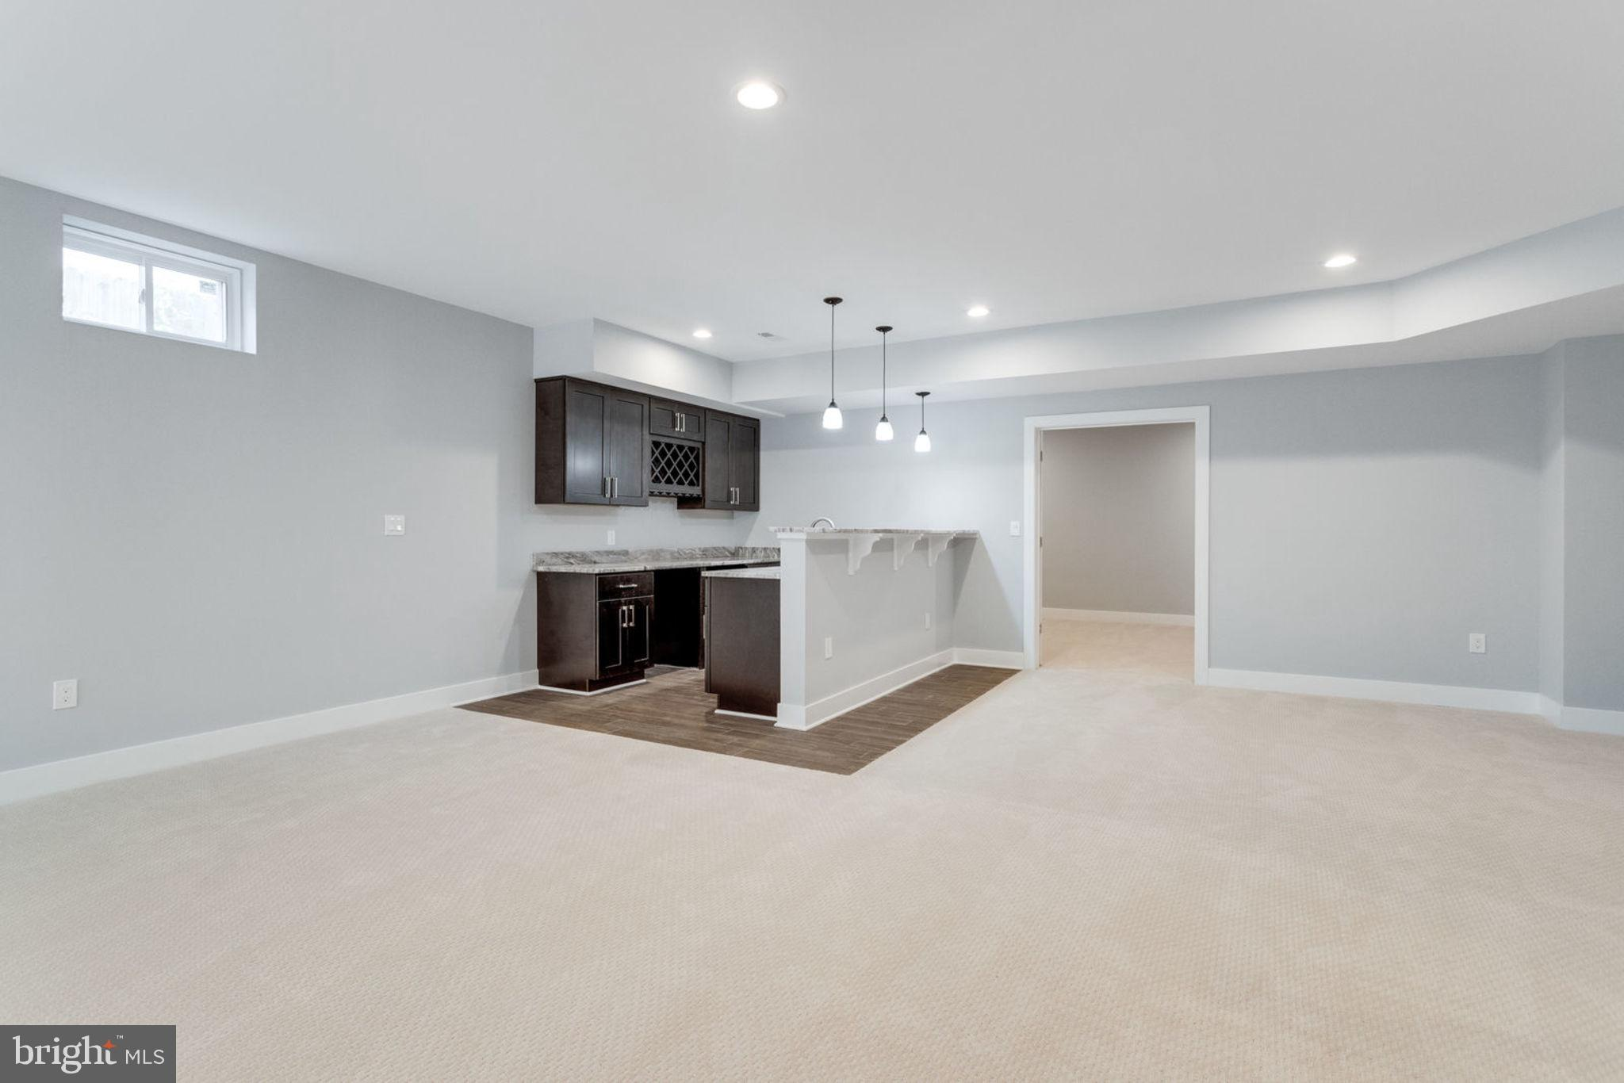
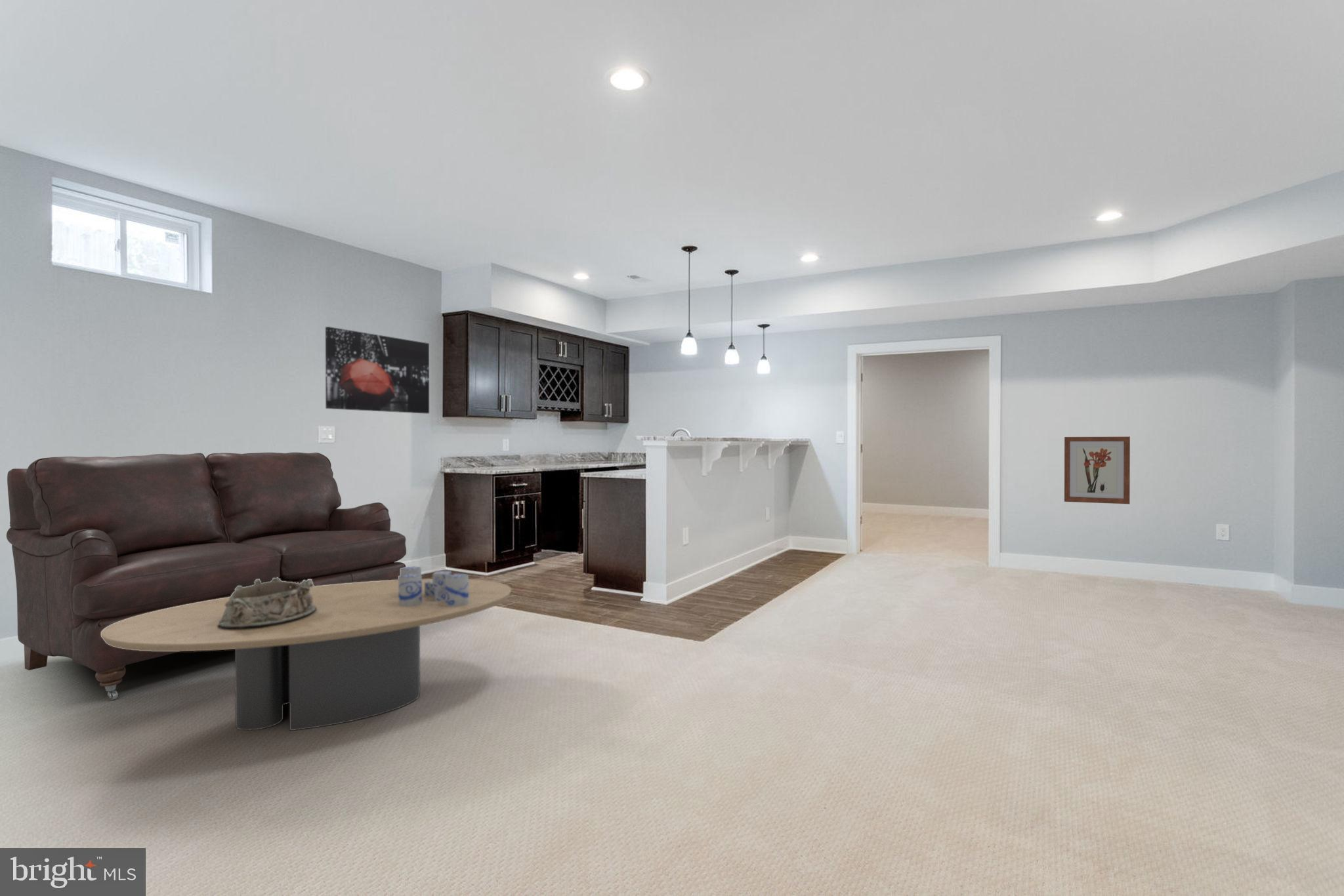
+ wall art [325,326,430,415]
+ sofa [6,452,407,701]
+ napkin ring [218,577,316,629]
+ wall art [1064,436,1131,505]
+ coffee table [101,578,512,731]
+ candle [398,566,469,607]
